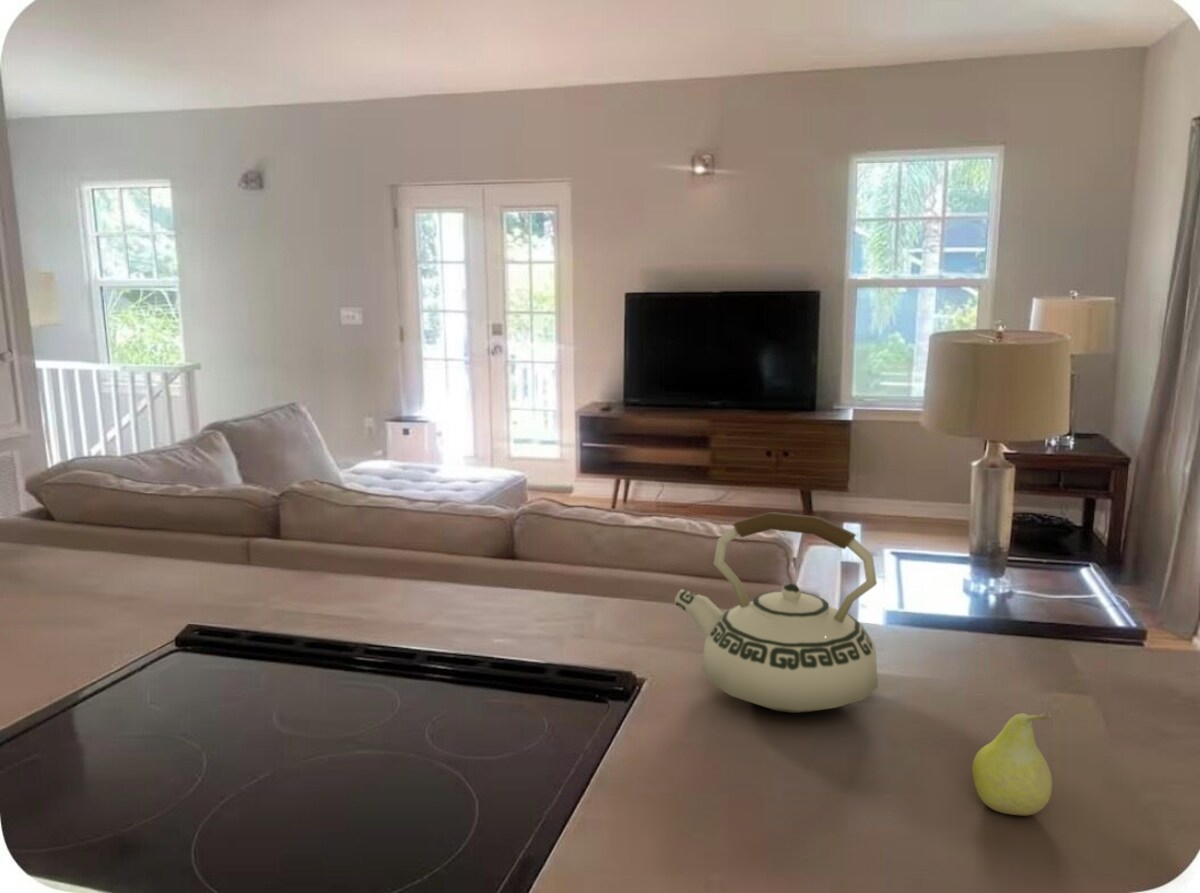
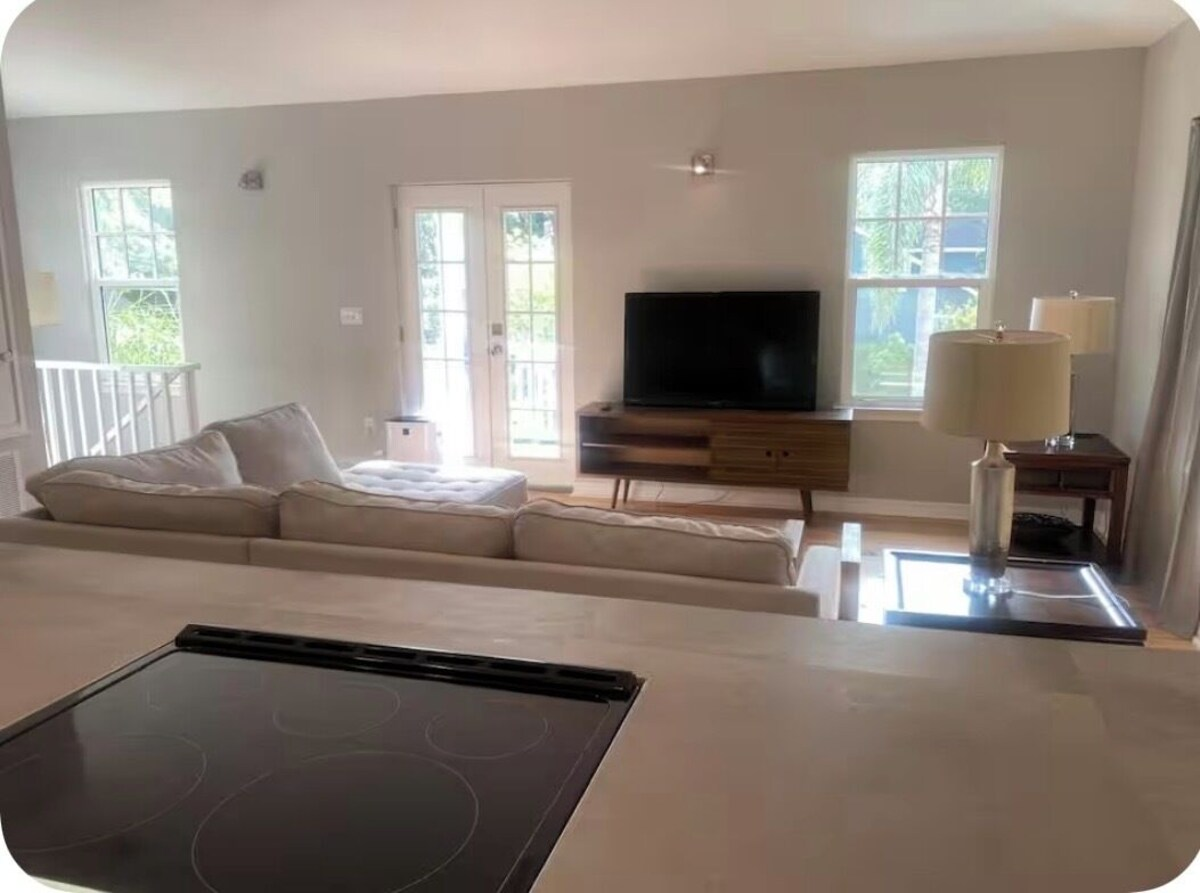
- teakettle [673,511,879,714]
- fruit [971,711,1053,816]
